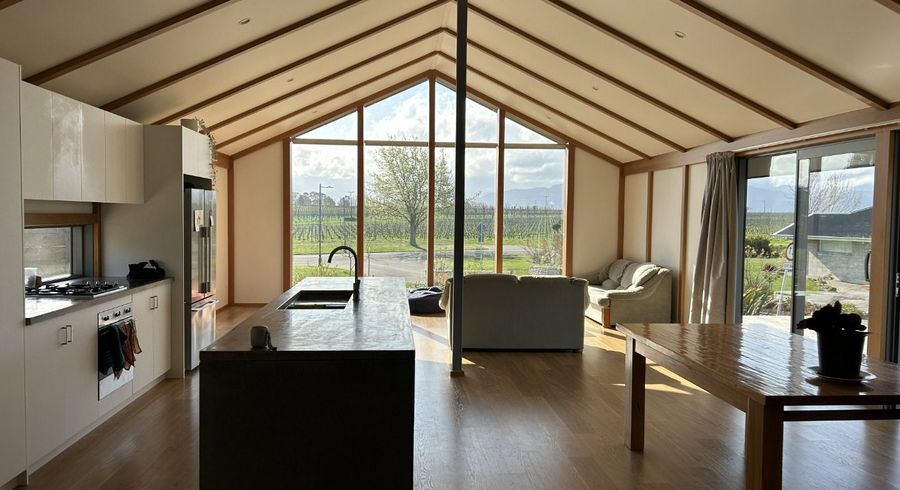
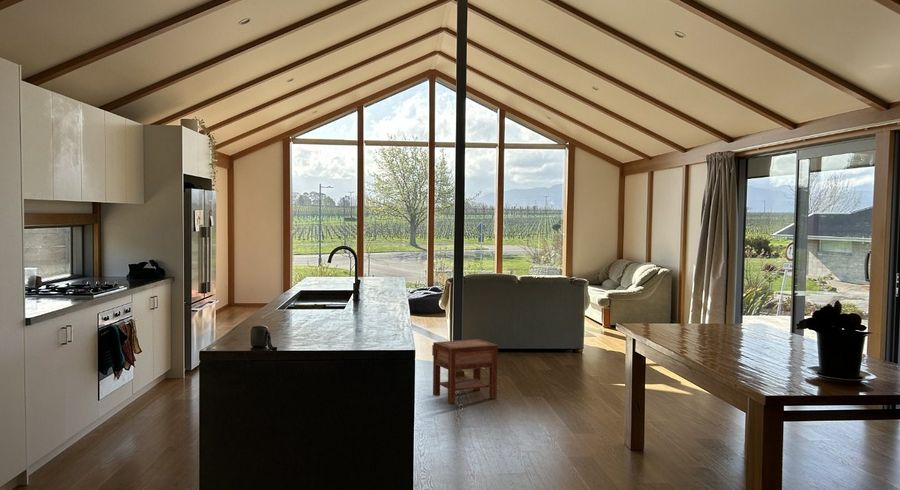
+ nightstand [431,338,498,404]
